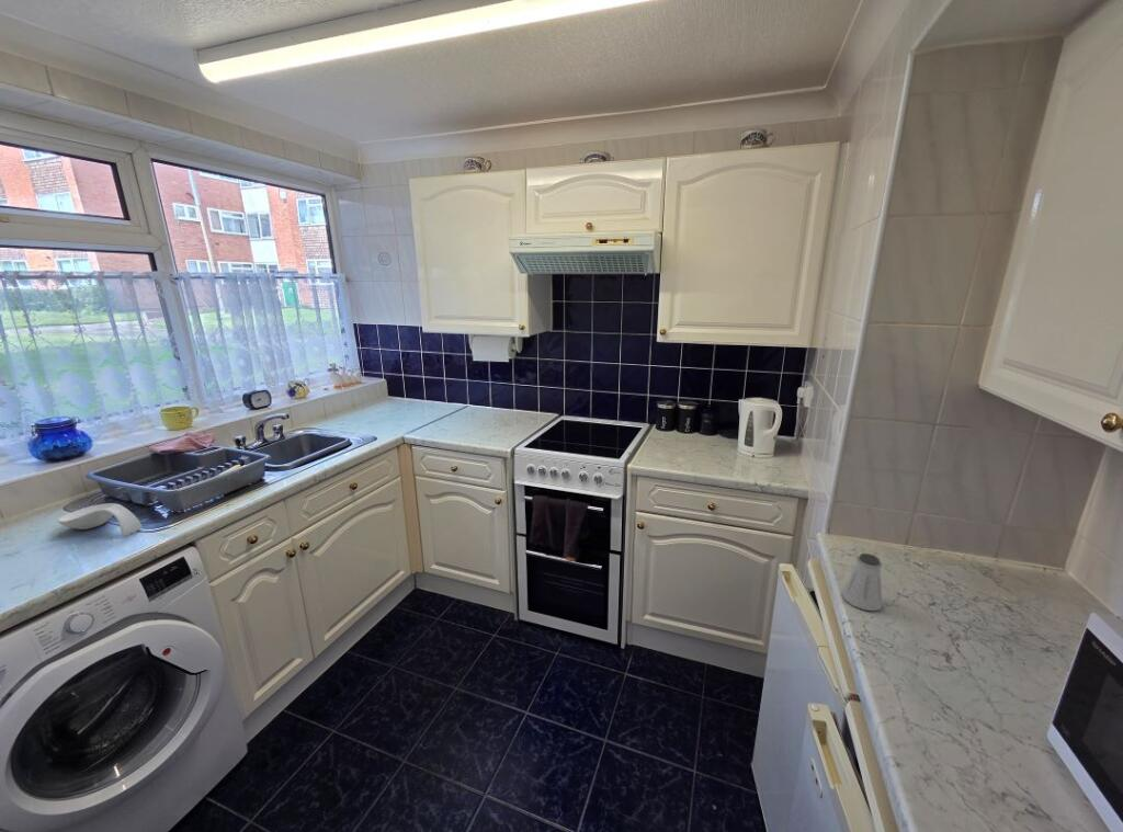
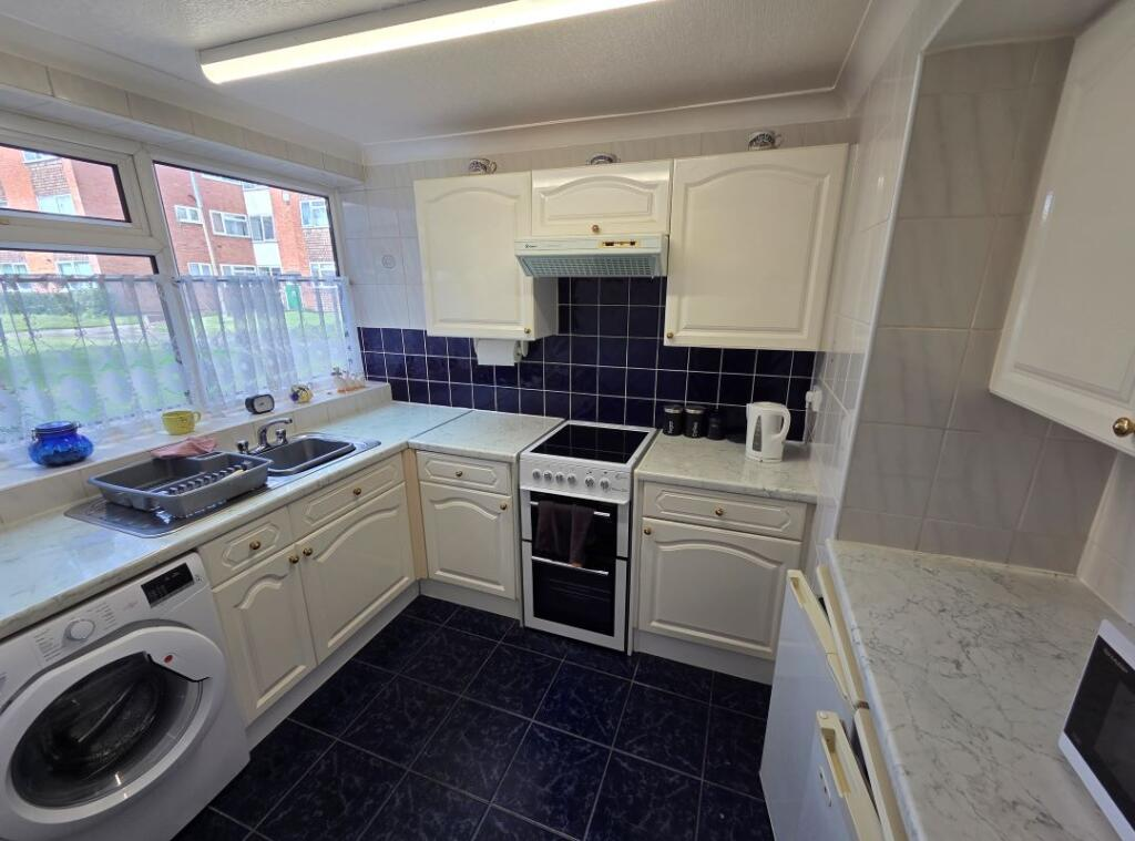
- spoon rest [57,502,144,537]
- saltshaker [840,552,883,612]
